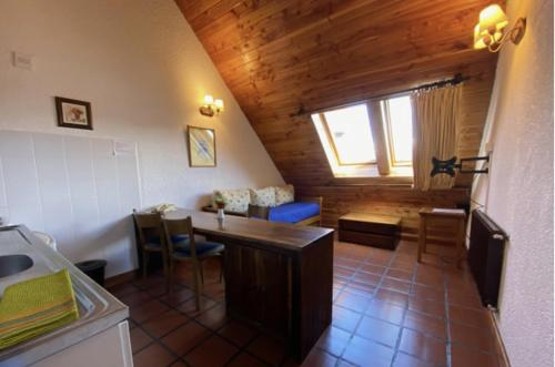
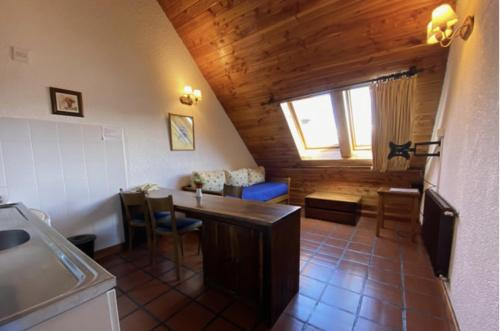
- dish towel [0,267,80,350]
